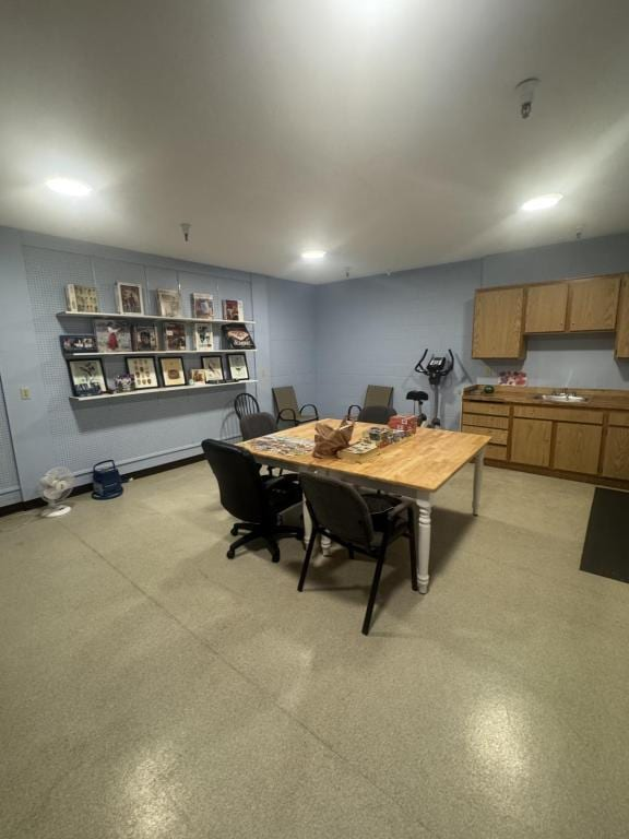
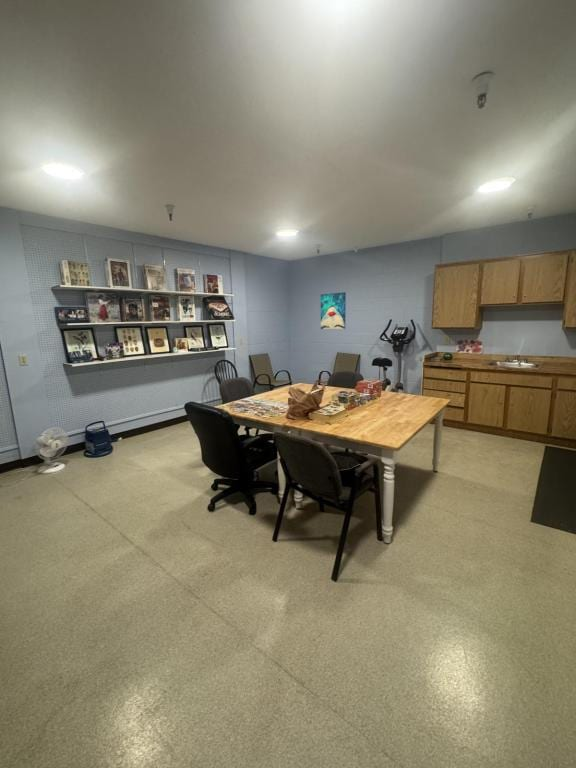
+ wall art [320,291,347,330]
